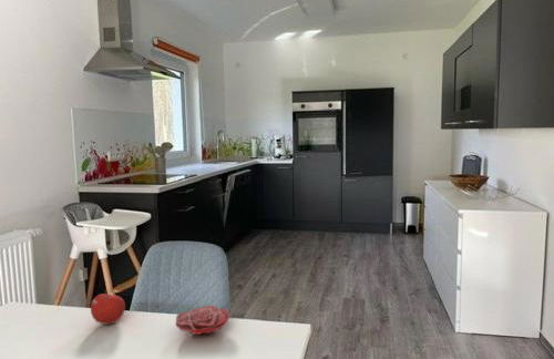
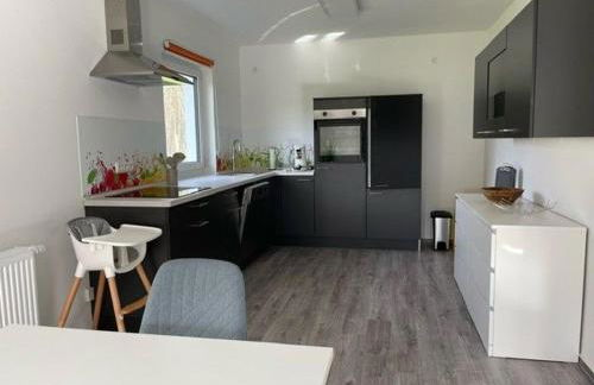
- flower [174,305,230,336]
- fruit [90,289,126,326]
